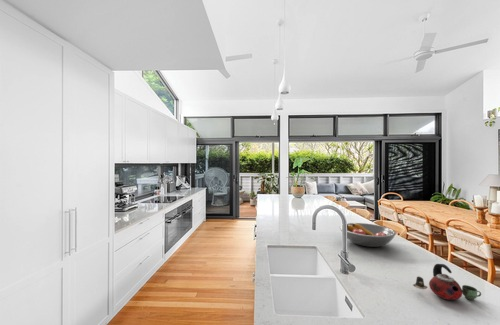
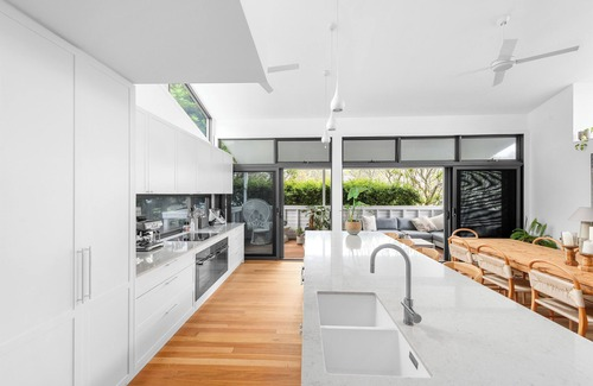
- fruit bowl [339,222,397,248]
- kettle [412,263,482,301]
